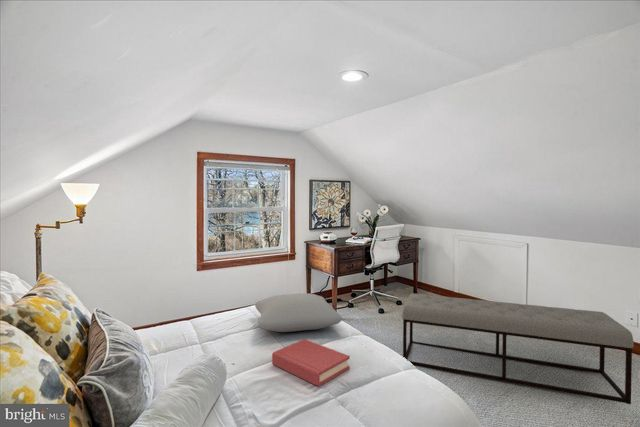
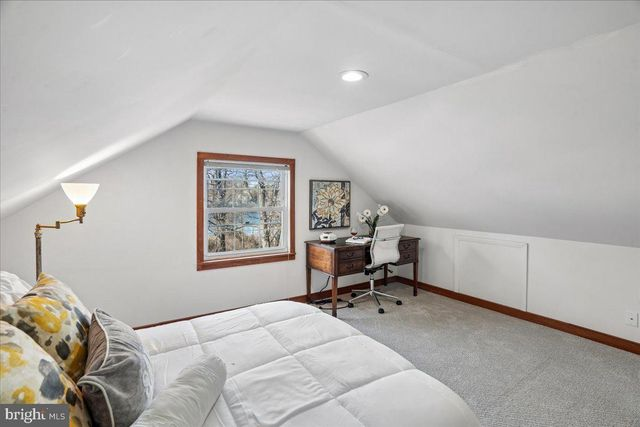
- hardback book [271,338,351,387]
- bench [401,292,635,405]
- cushion [254,292,343,333]
